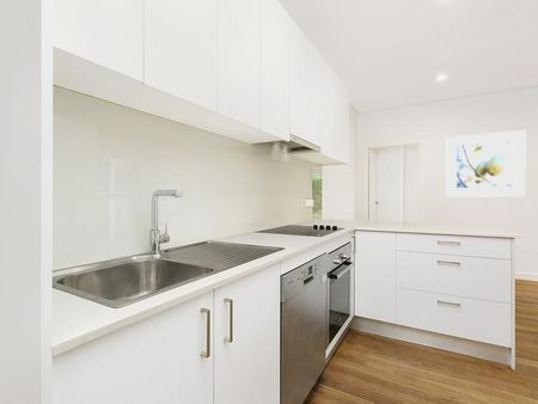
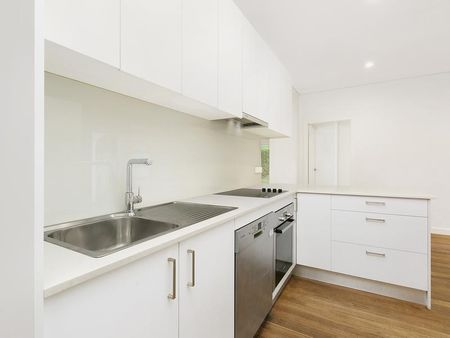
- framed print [446,129,527,198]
